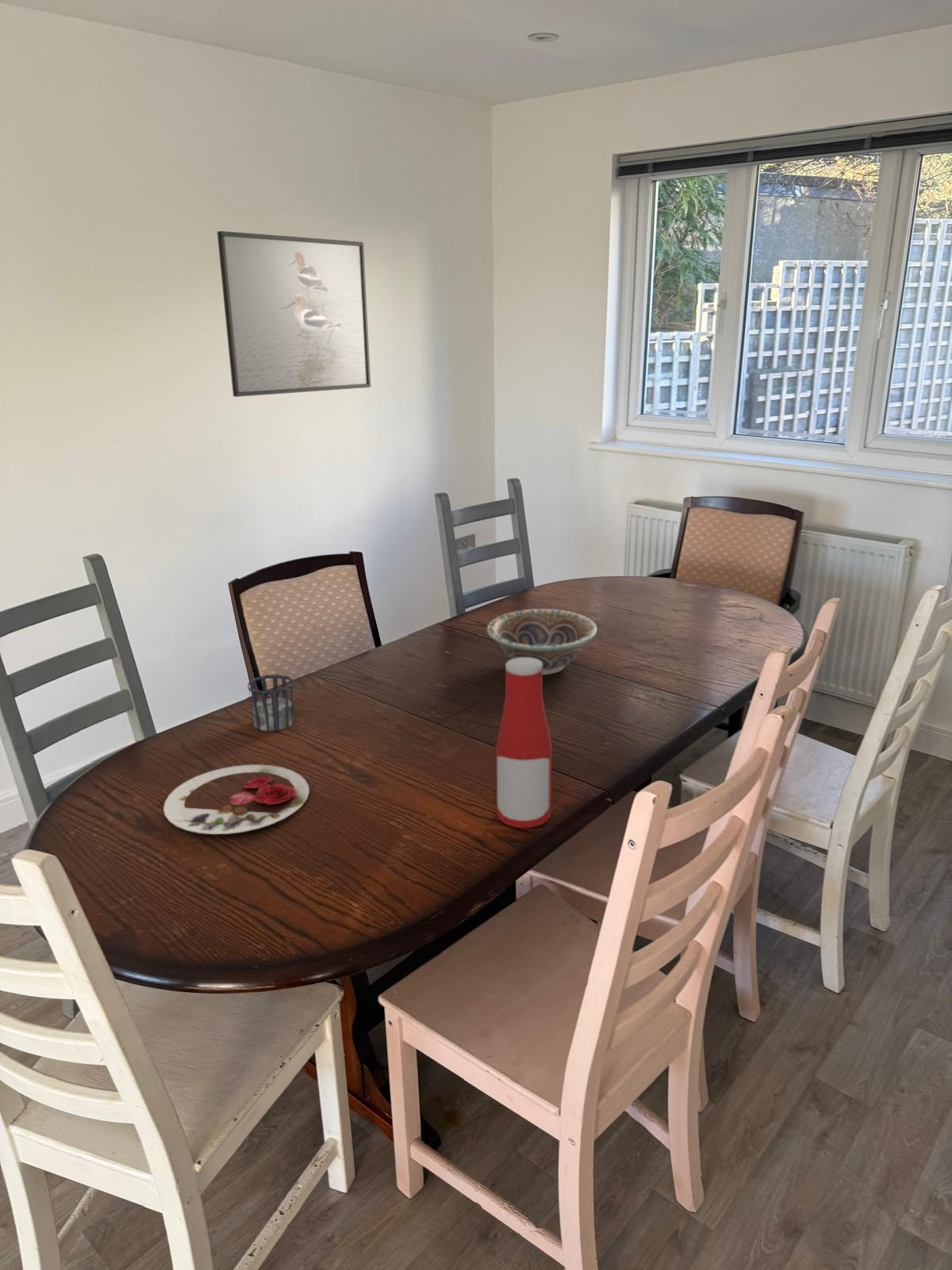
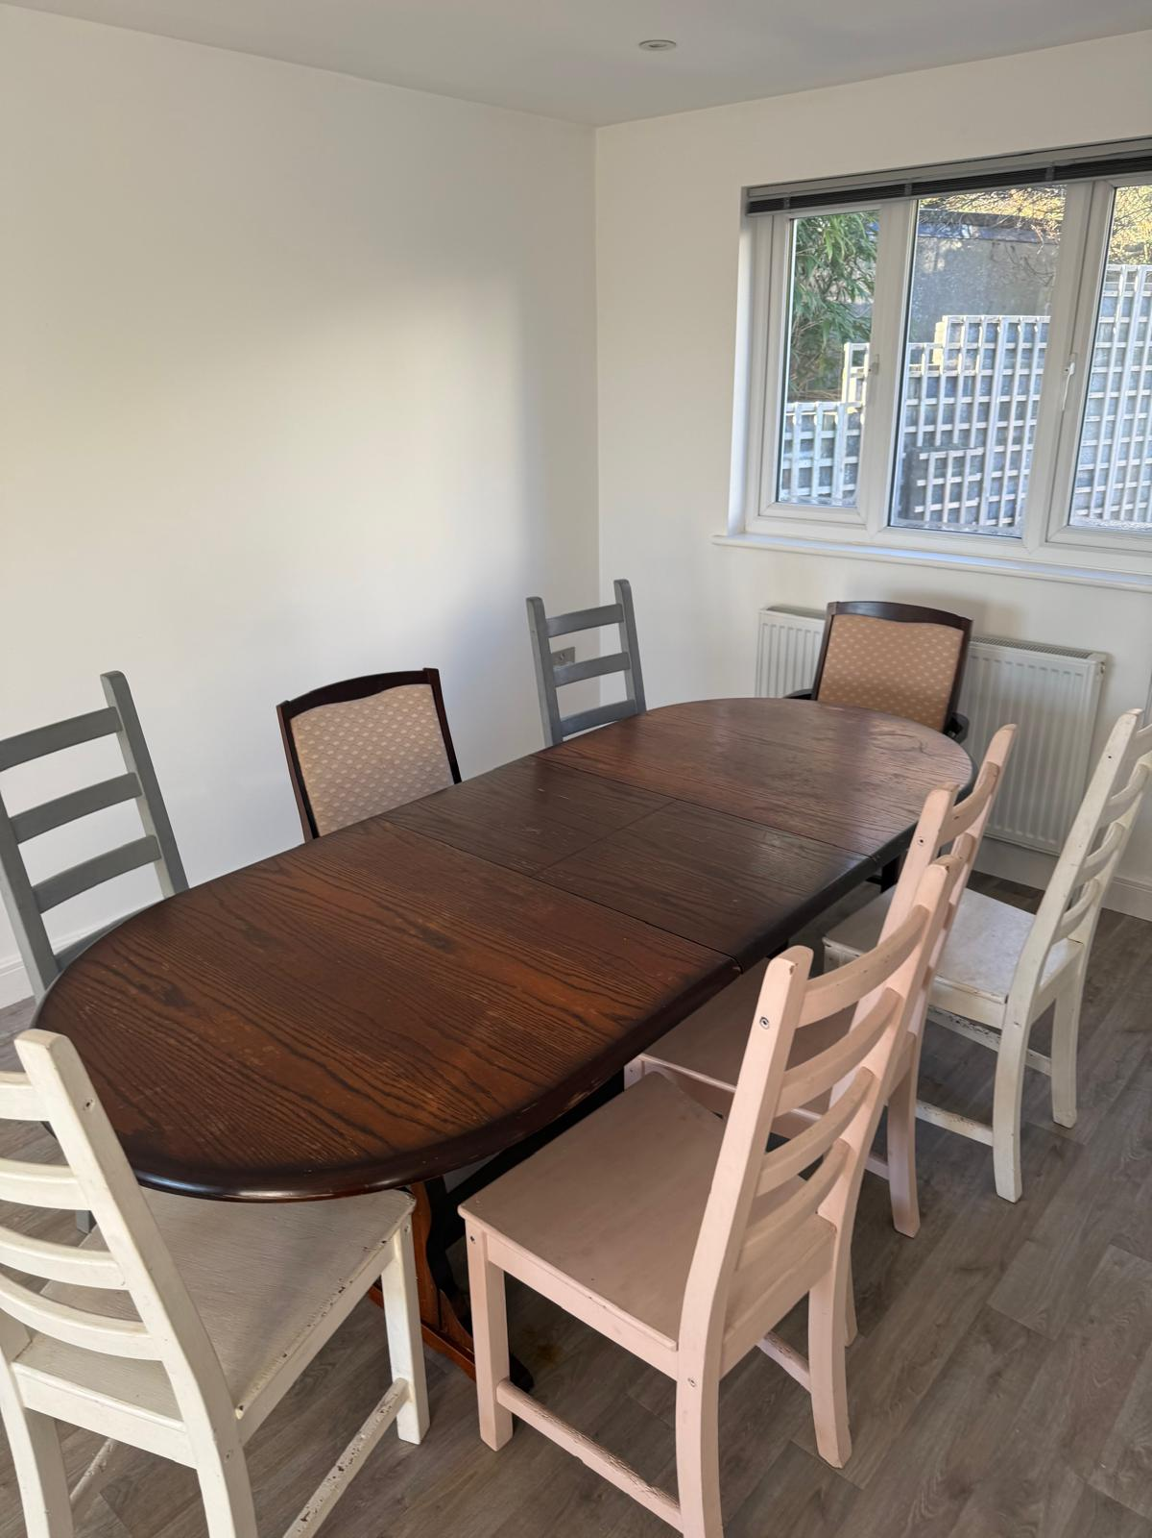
- plate [163,764,310,835]
- cup [247,674,294,733]
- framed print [217,230,371,398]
- decorative bowl [486,608,597,675]
- bottle [495,657,553,829]
